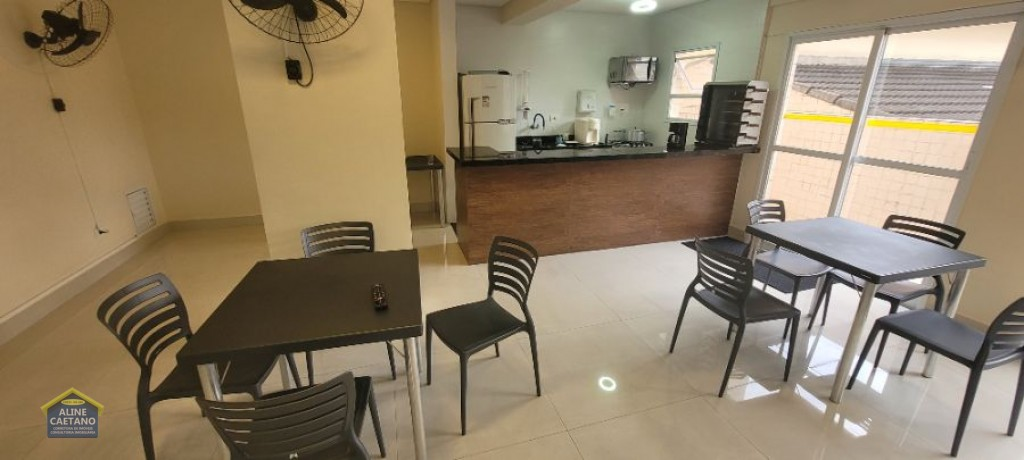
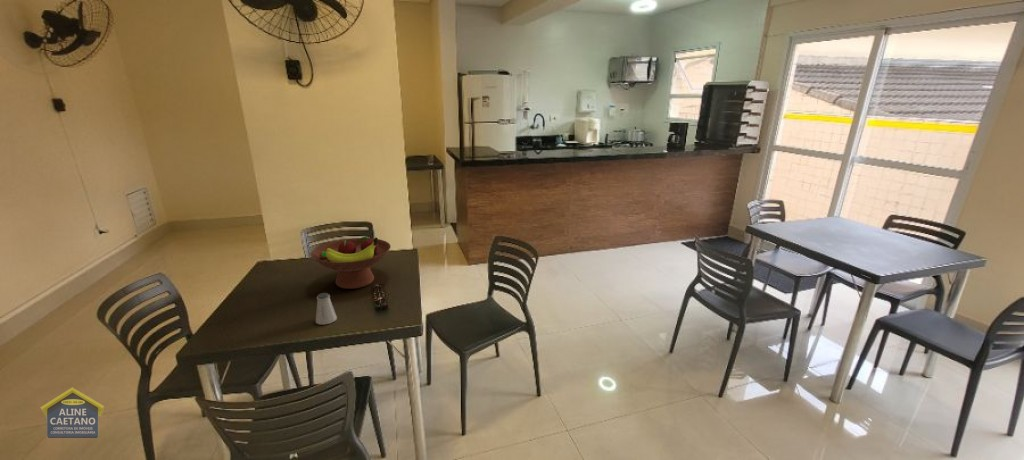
+ saltshaker [315,292,338,326]
+ fruit bowl [310,236,392,290]
